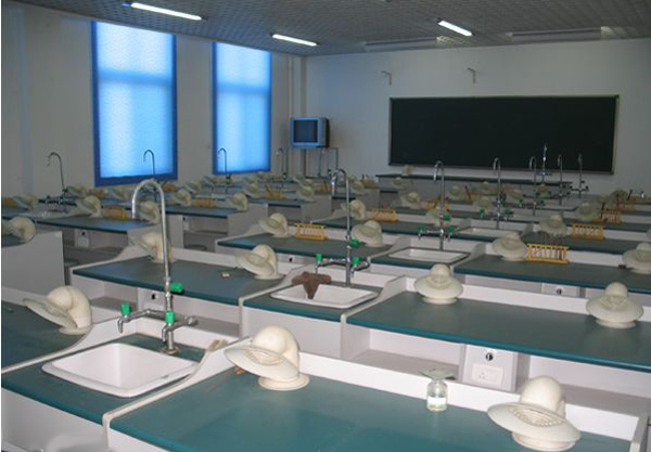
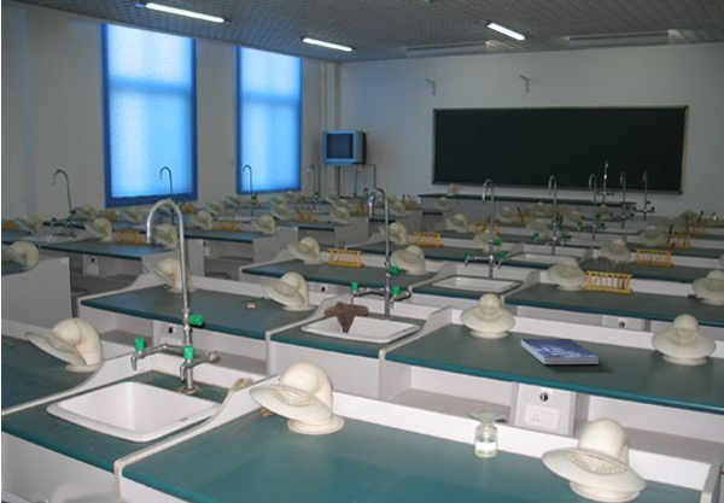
+ book [520,338,600,365]
